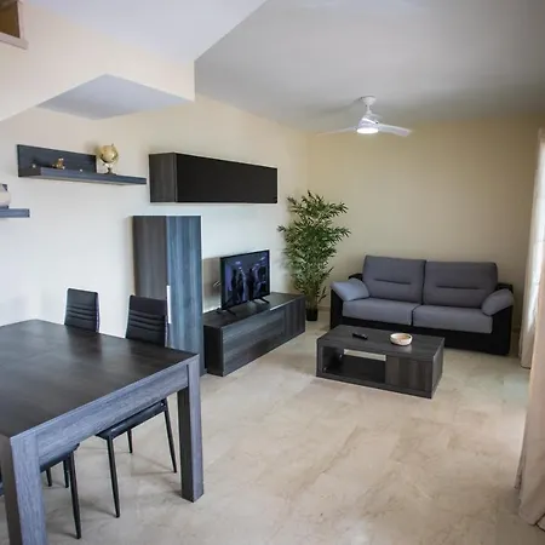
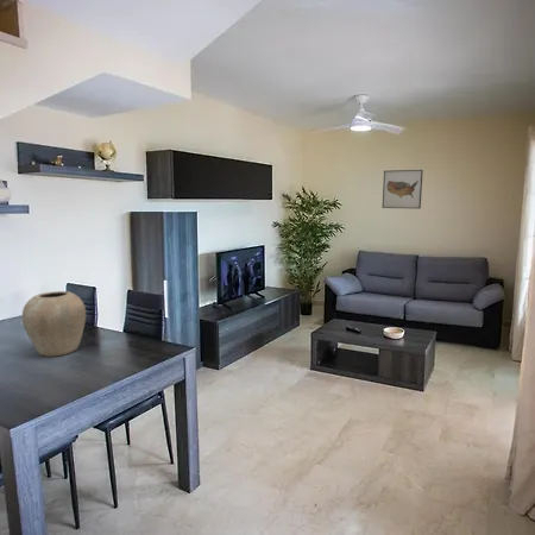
+ vase [21,290,87,358]
+ wall art [382,169,424,209]
